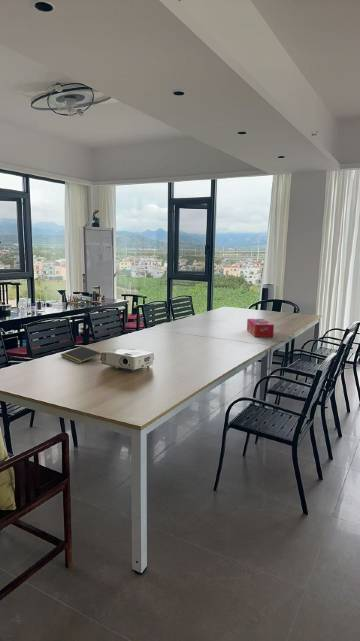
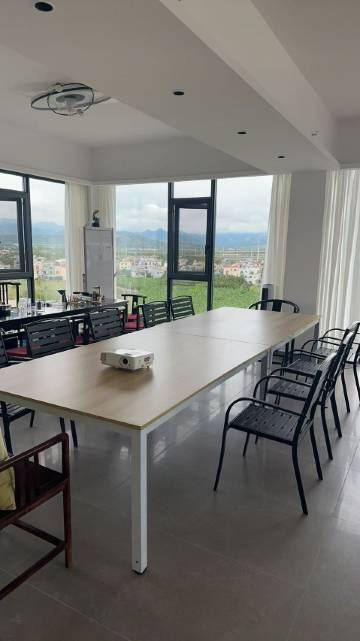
- notepad [60,345,102,365]
- tissue box [246,318,275,338]
